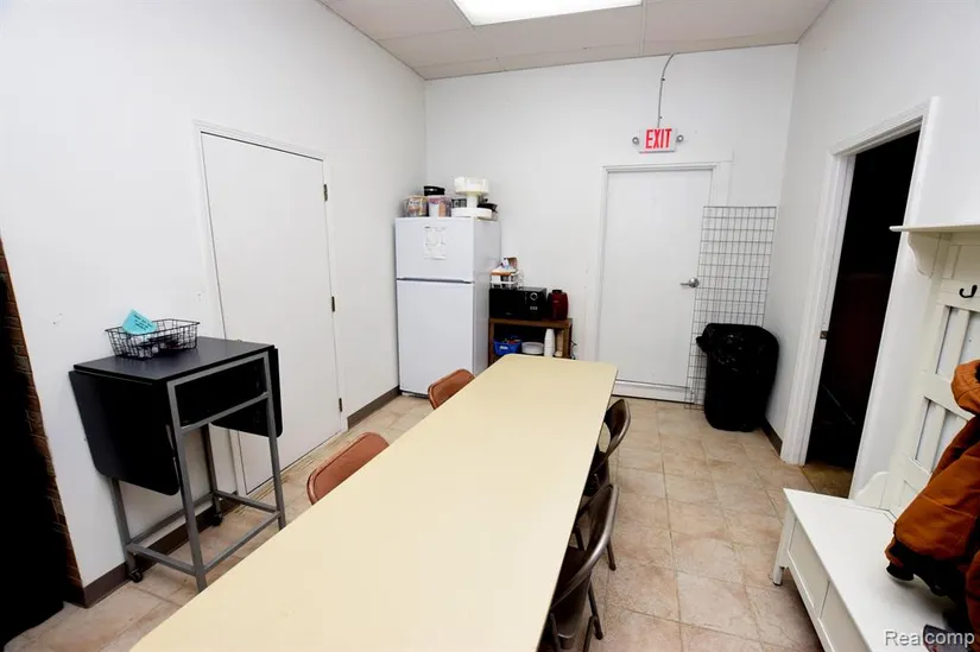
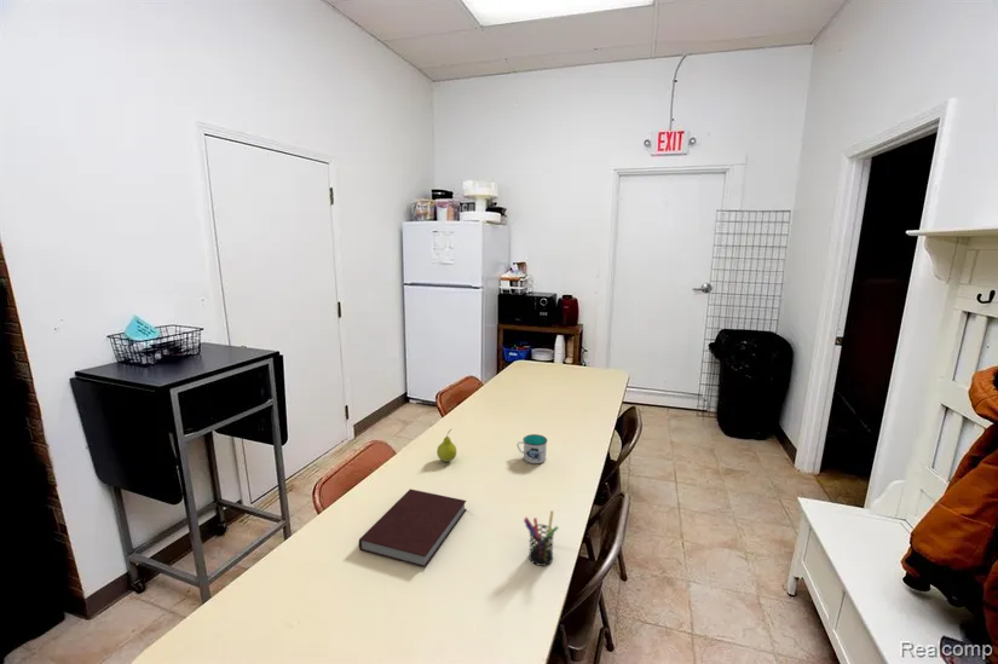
+ mug [515,433,548,464]
+ fruit [435,428,457,463]
+ notebook [358,487,467,568]
+ pen holder [523,509,559,567]
